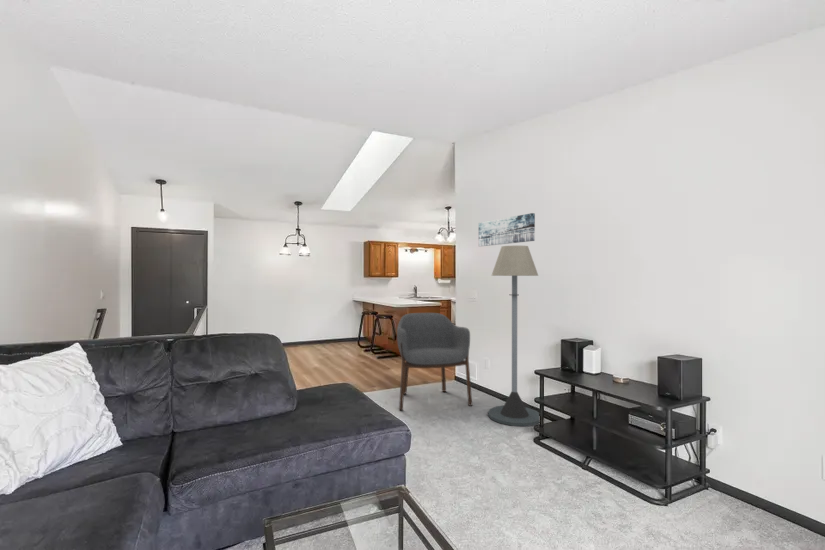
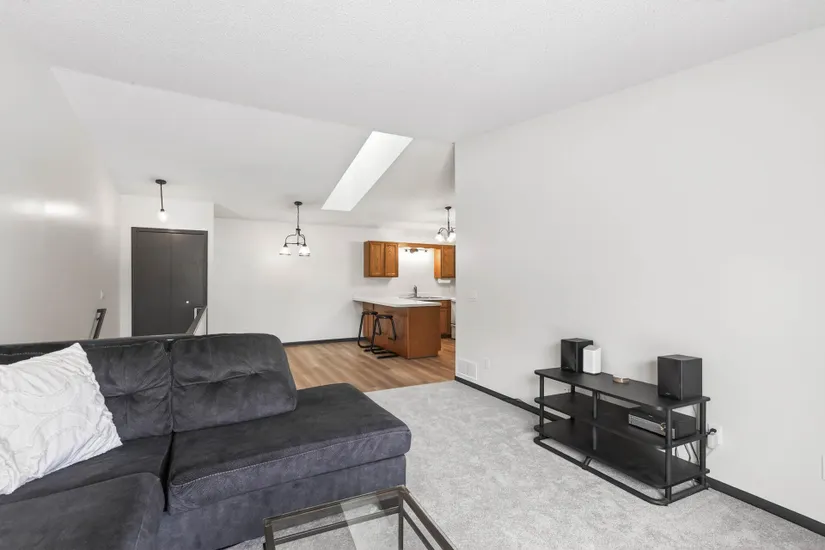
- armchair [396,312,473,411]
- wall art [478,212,536,247]
- floor lamp [487,245,540,427]
